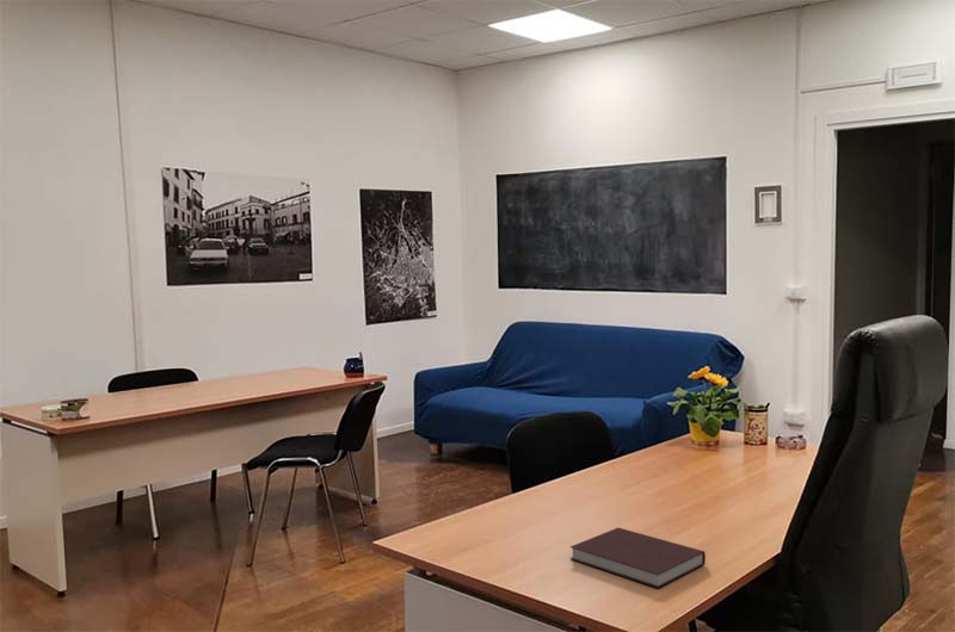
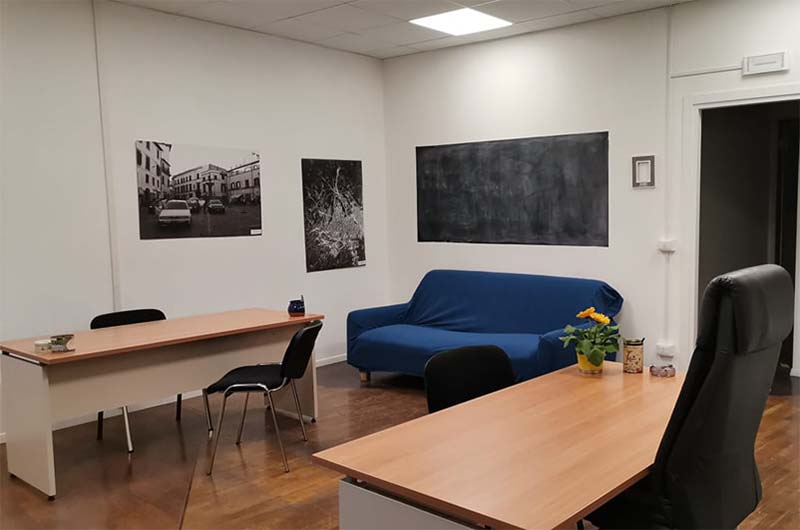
- notebook [569,527,707,589]
